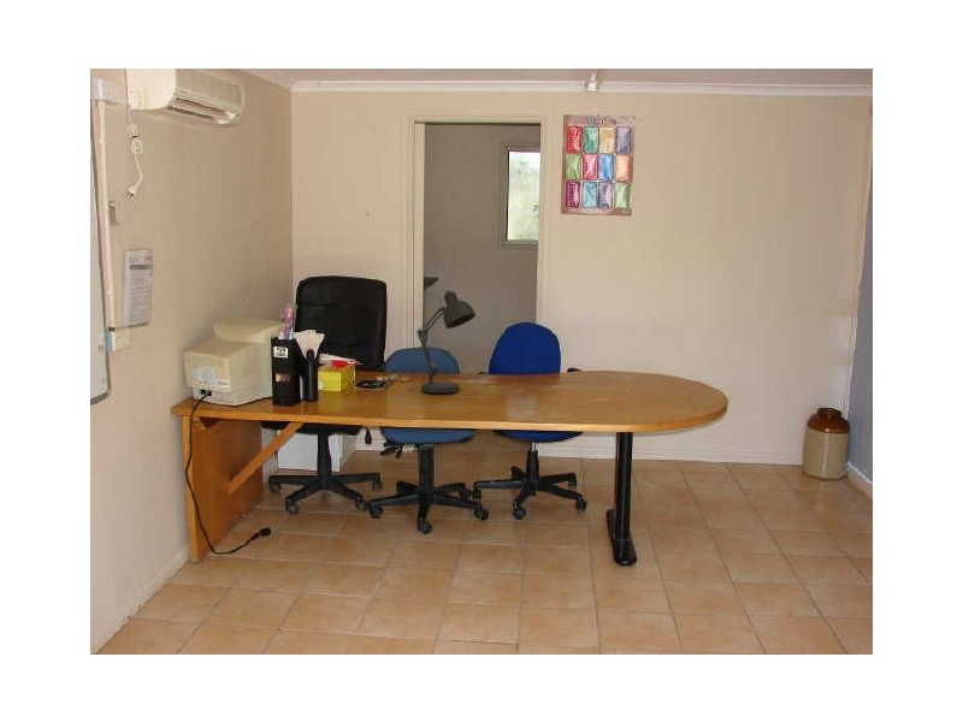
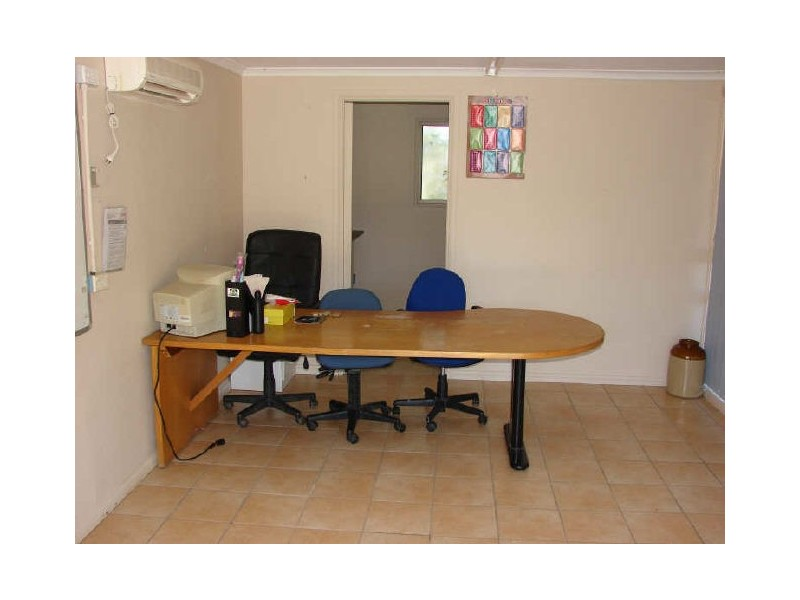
- desk lamp [407,290,477,395]
